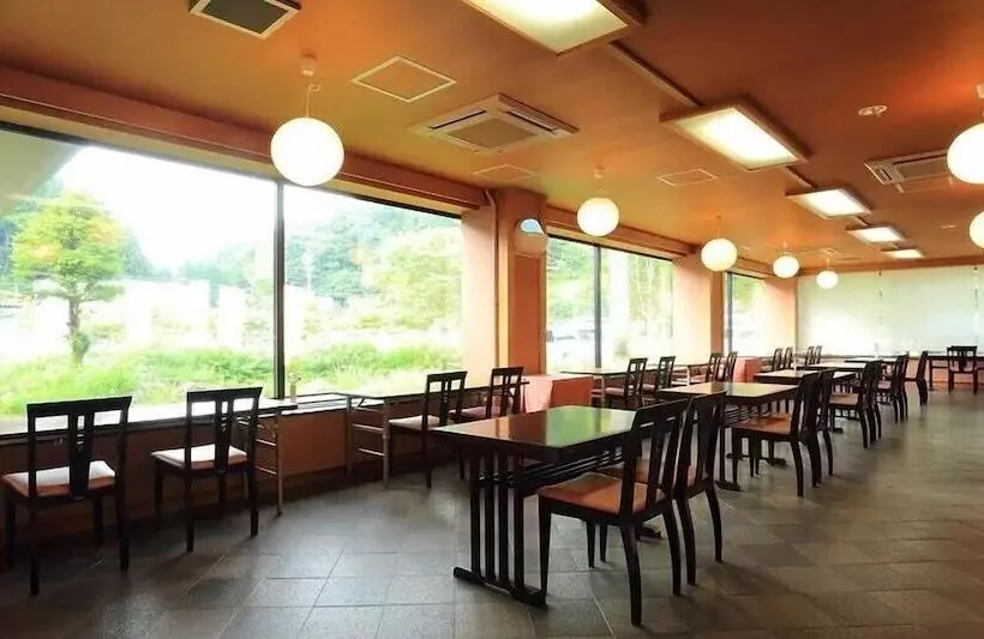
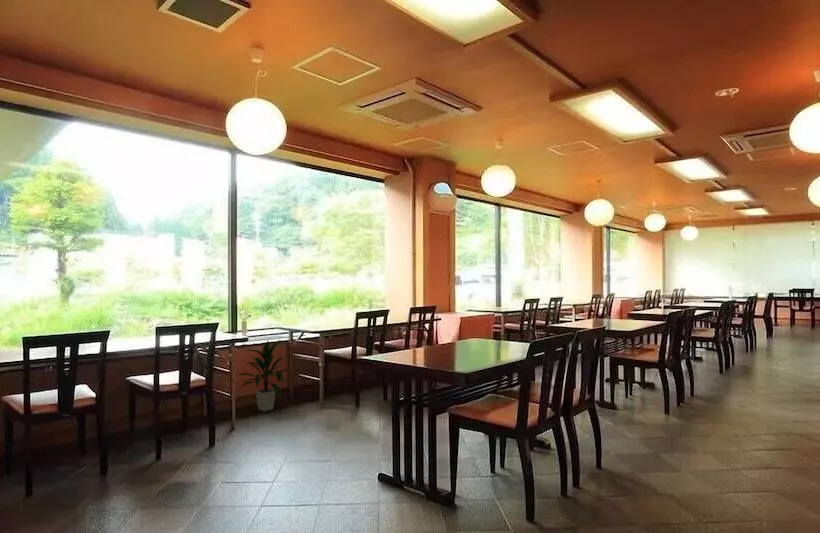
+ indoor plant [236,339,289,412]
